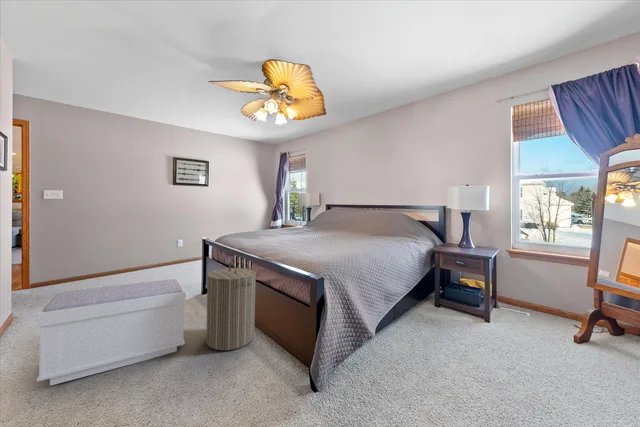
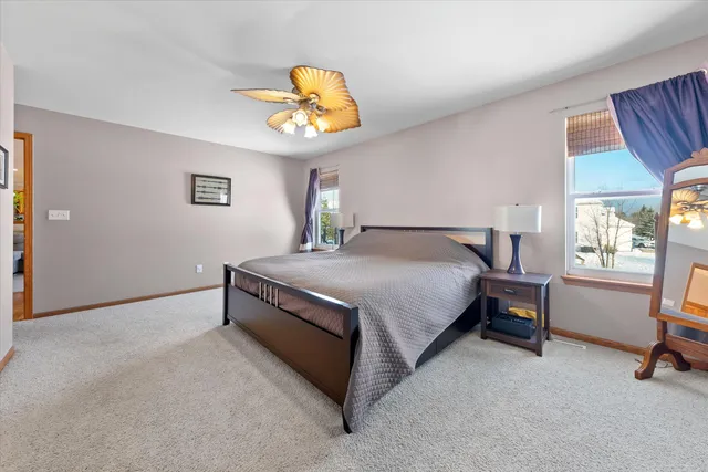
- laundry hamper [205,261,257,351]
- bench [36,278,187,387]
